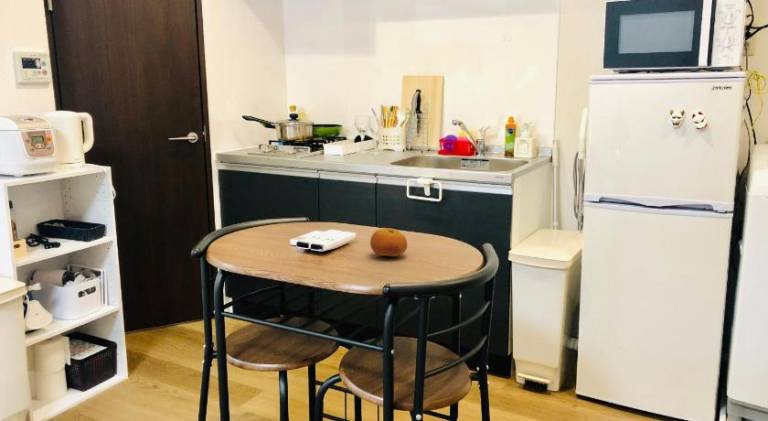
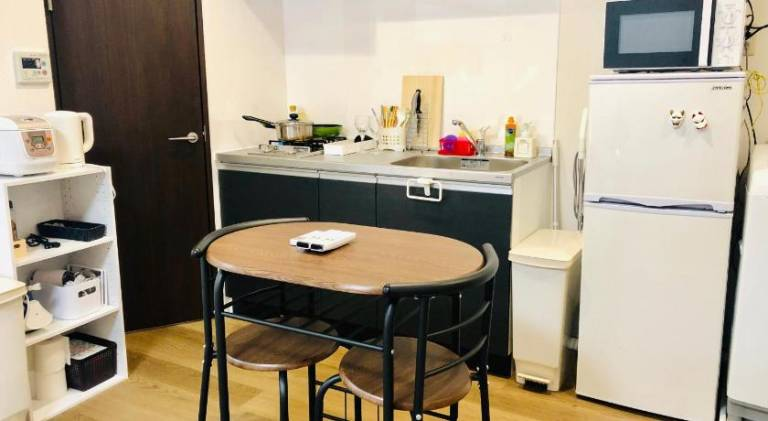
- fruit [369,227,408,257]
